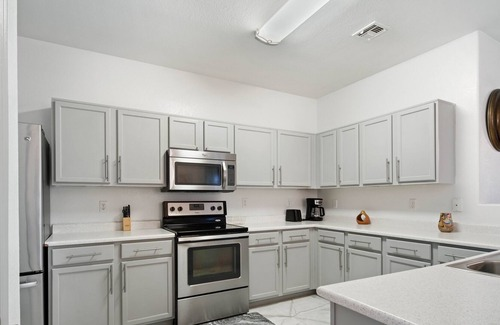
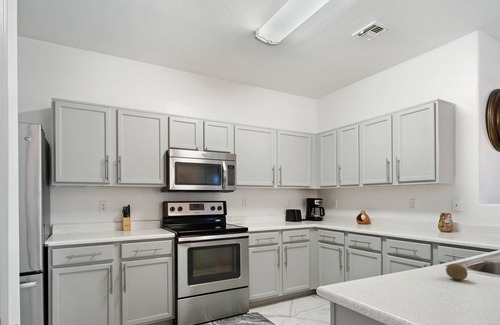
+ fruit [445,263,469,281]
